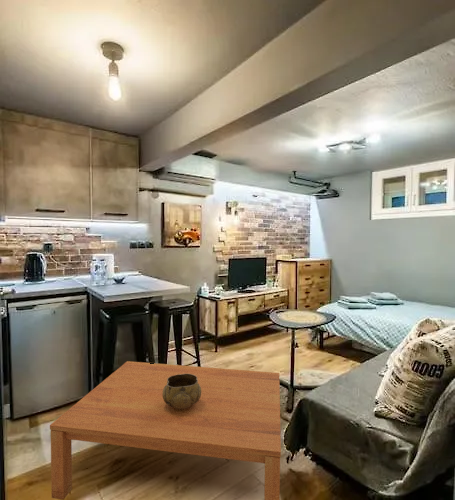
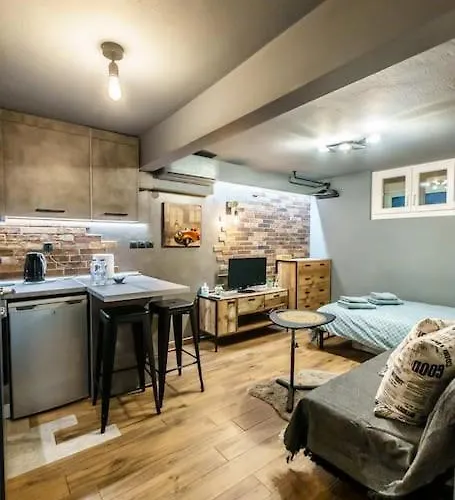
- decorative bowl [162,374,201,409]
- coffee table [49,360,282,500]
